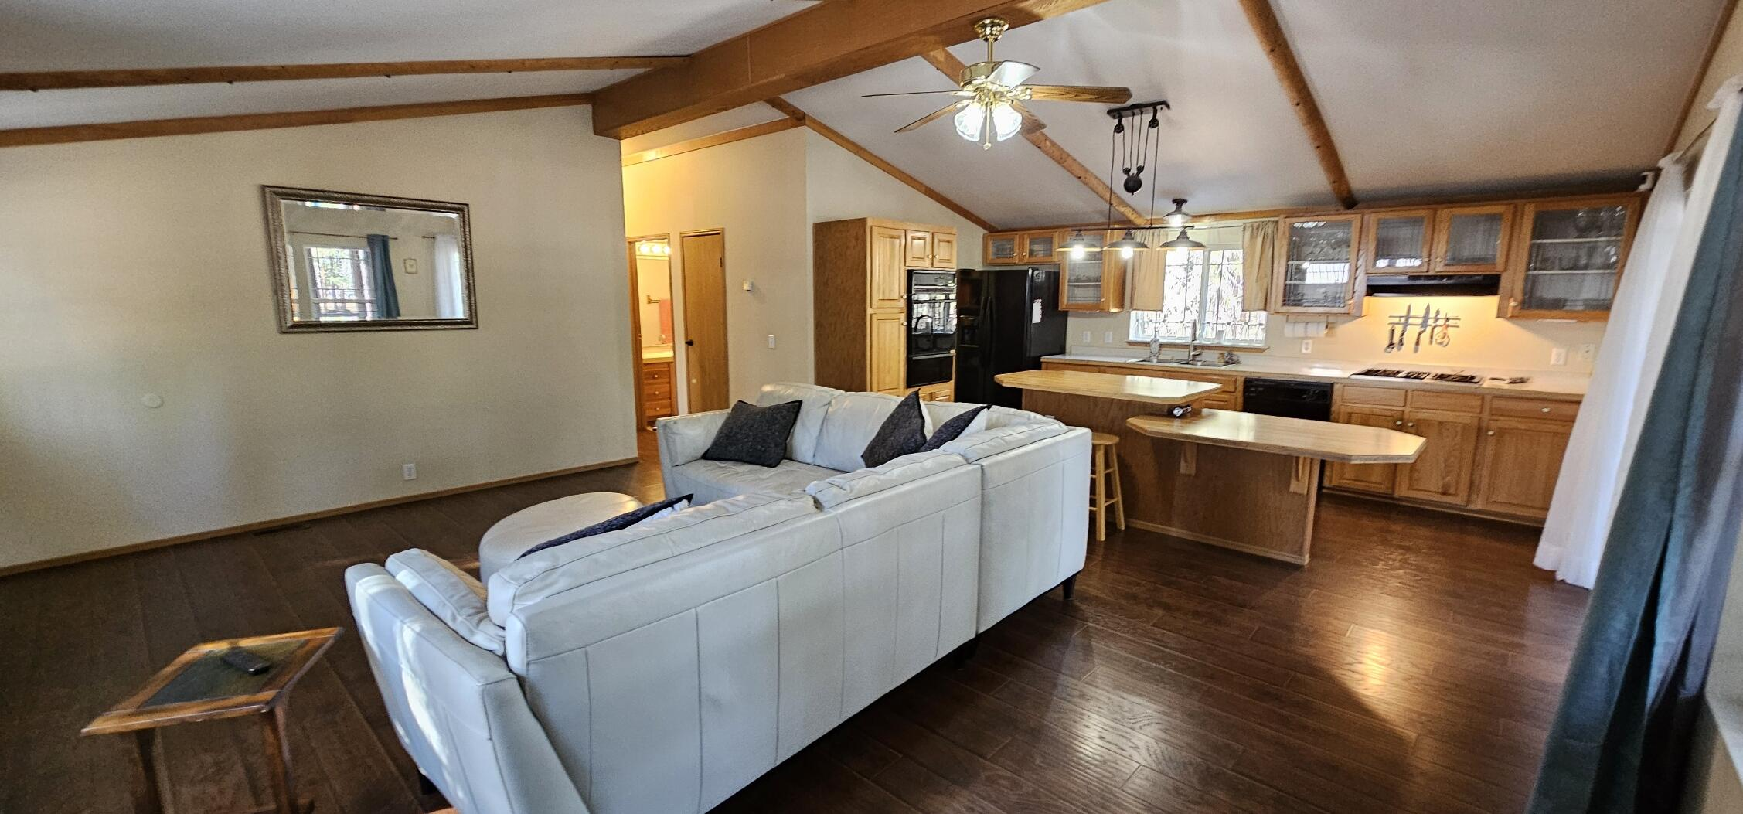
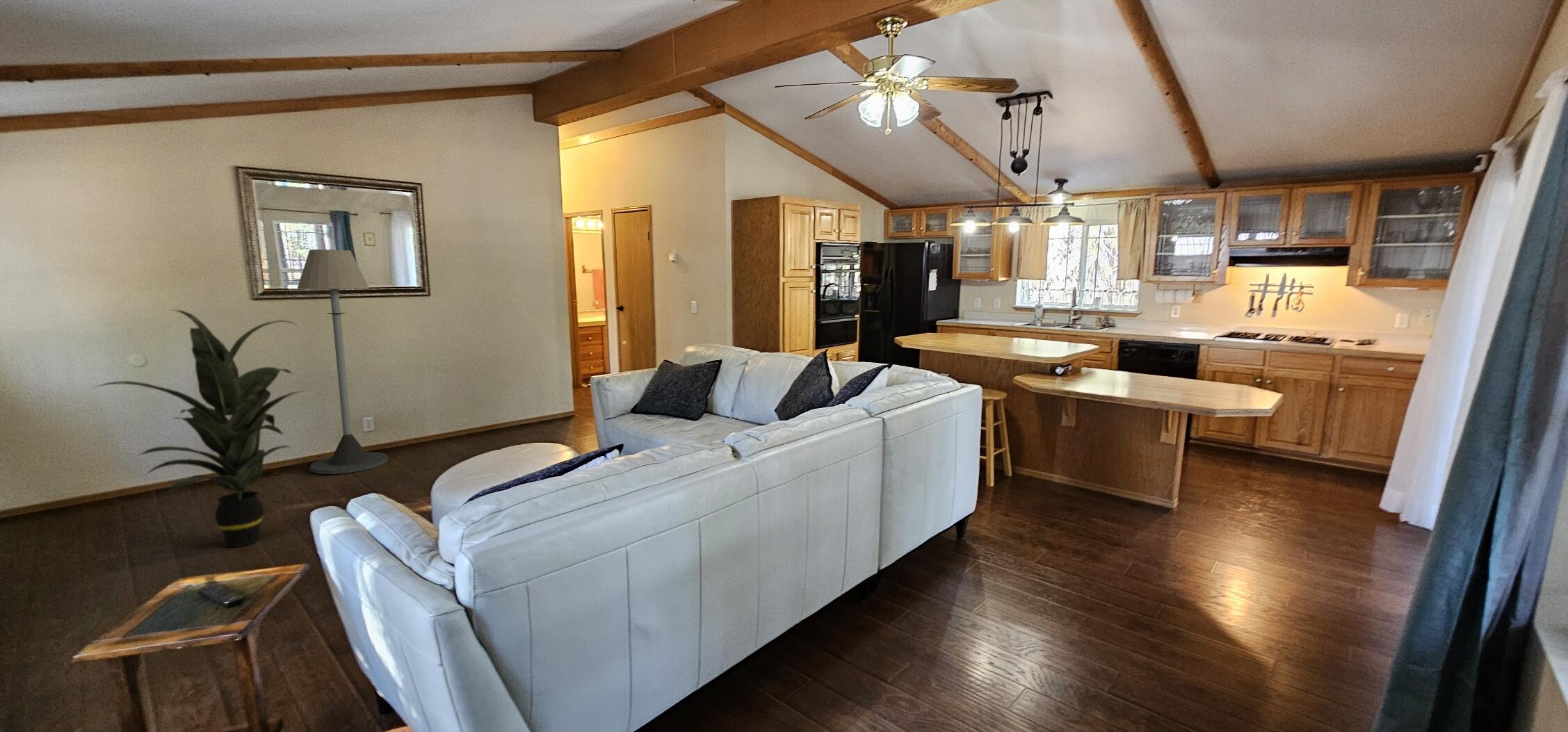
+ indoor plant [92,309,306,548]
+ floor lamp [297,249,388,475]
